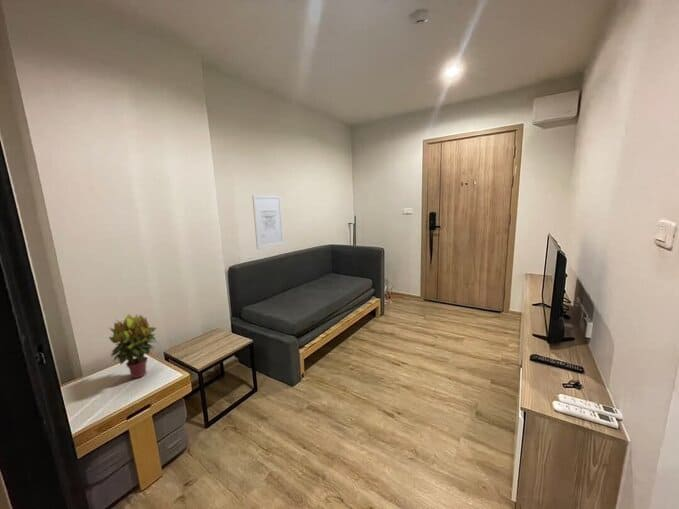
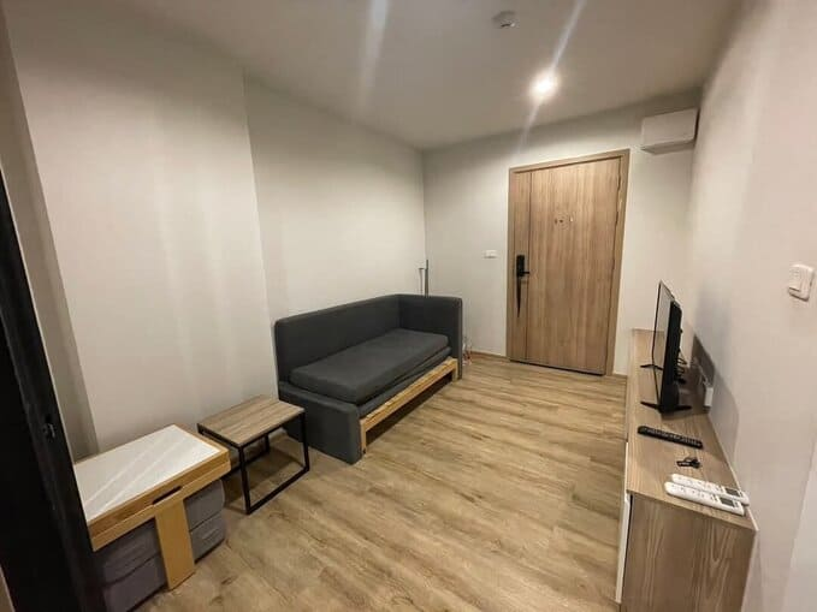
- wall art [251,194,285,250]
- potted plant [108,313,159,379]
